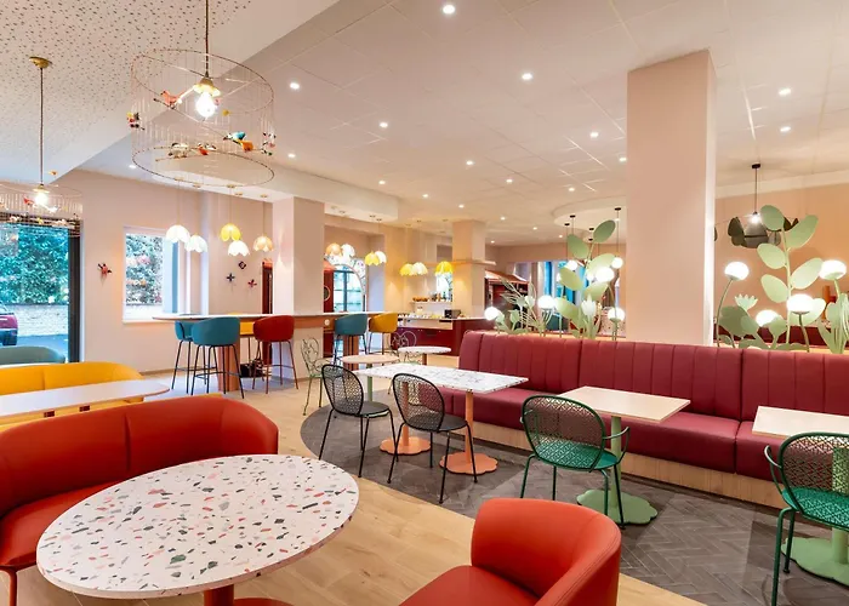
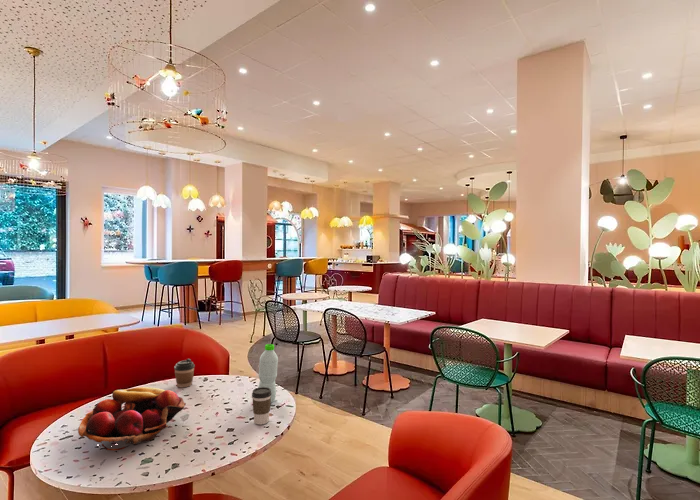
+ coffee cup [251,387,272,426]
+ fruit basket [77,386,187,451]
+ water bottle [257,343,279,403]
+ coffee cup [173,358,196,389]
